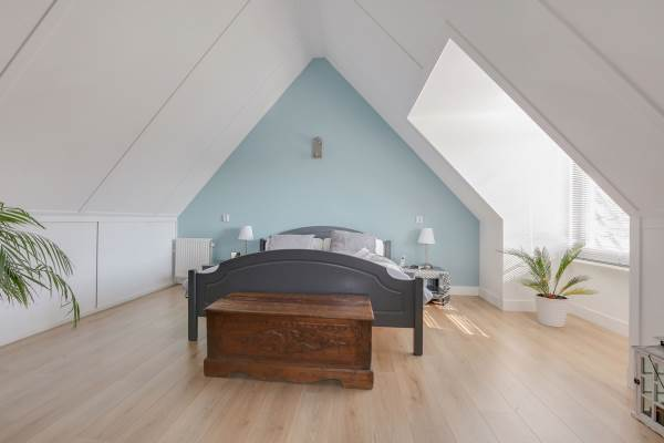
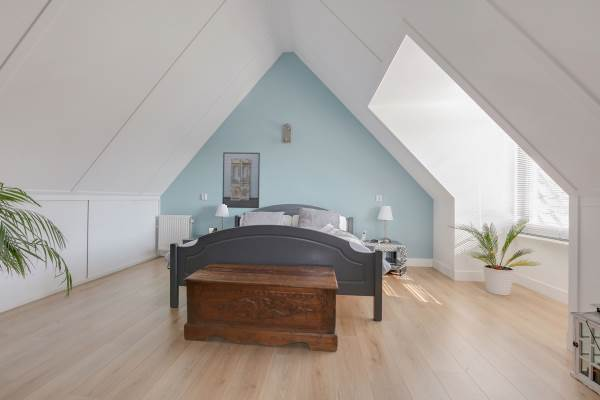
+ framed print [221,151,261,209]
